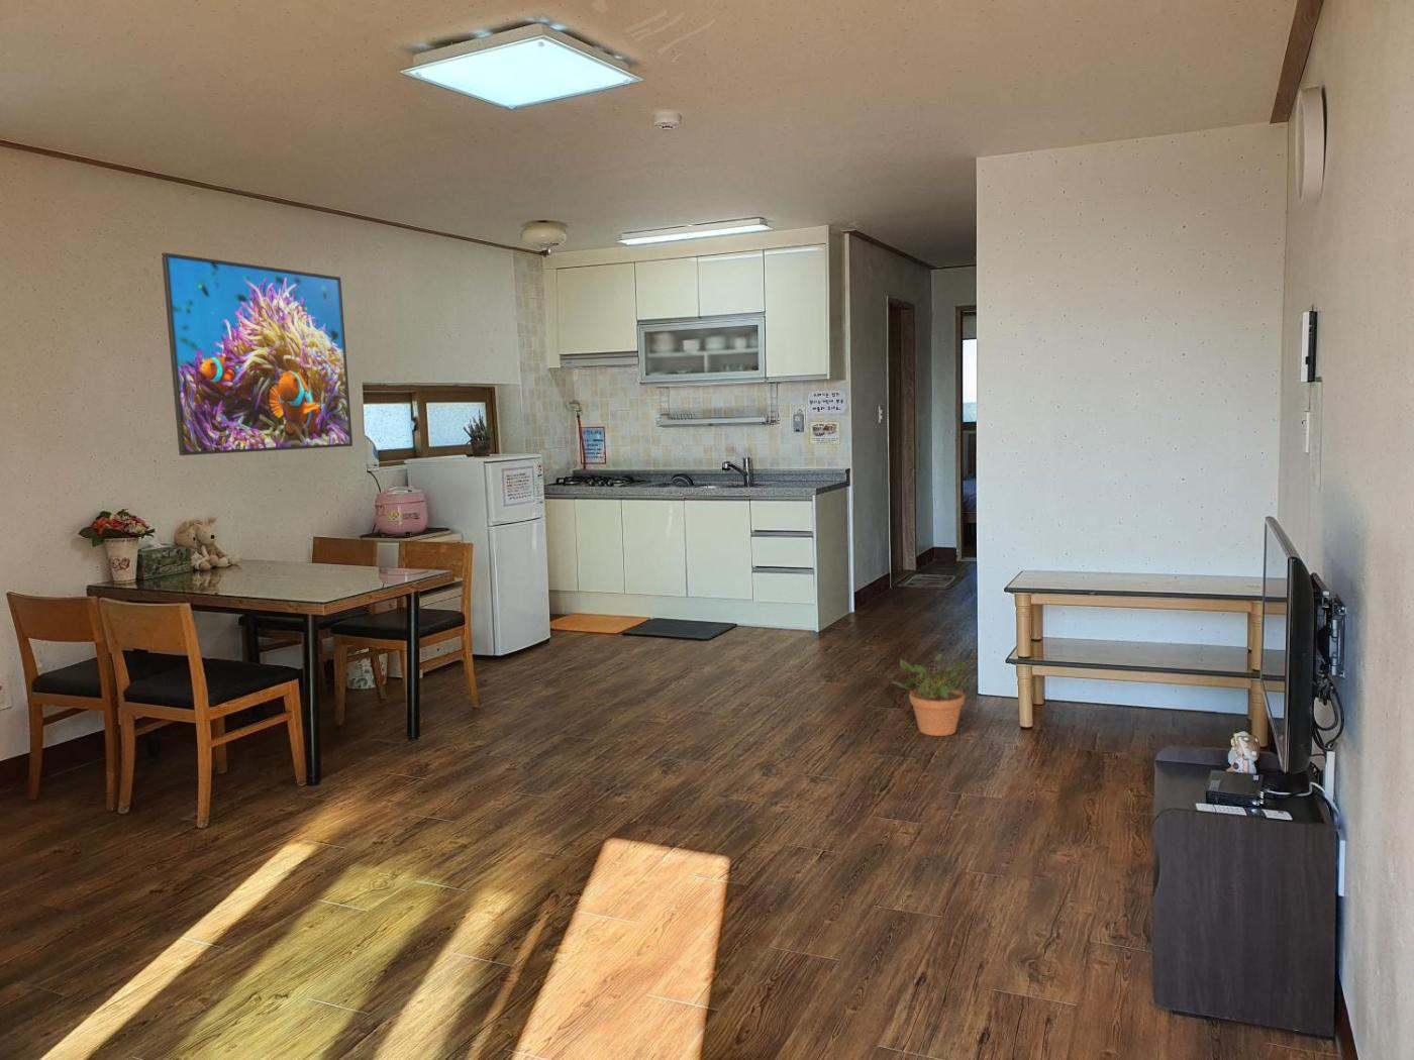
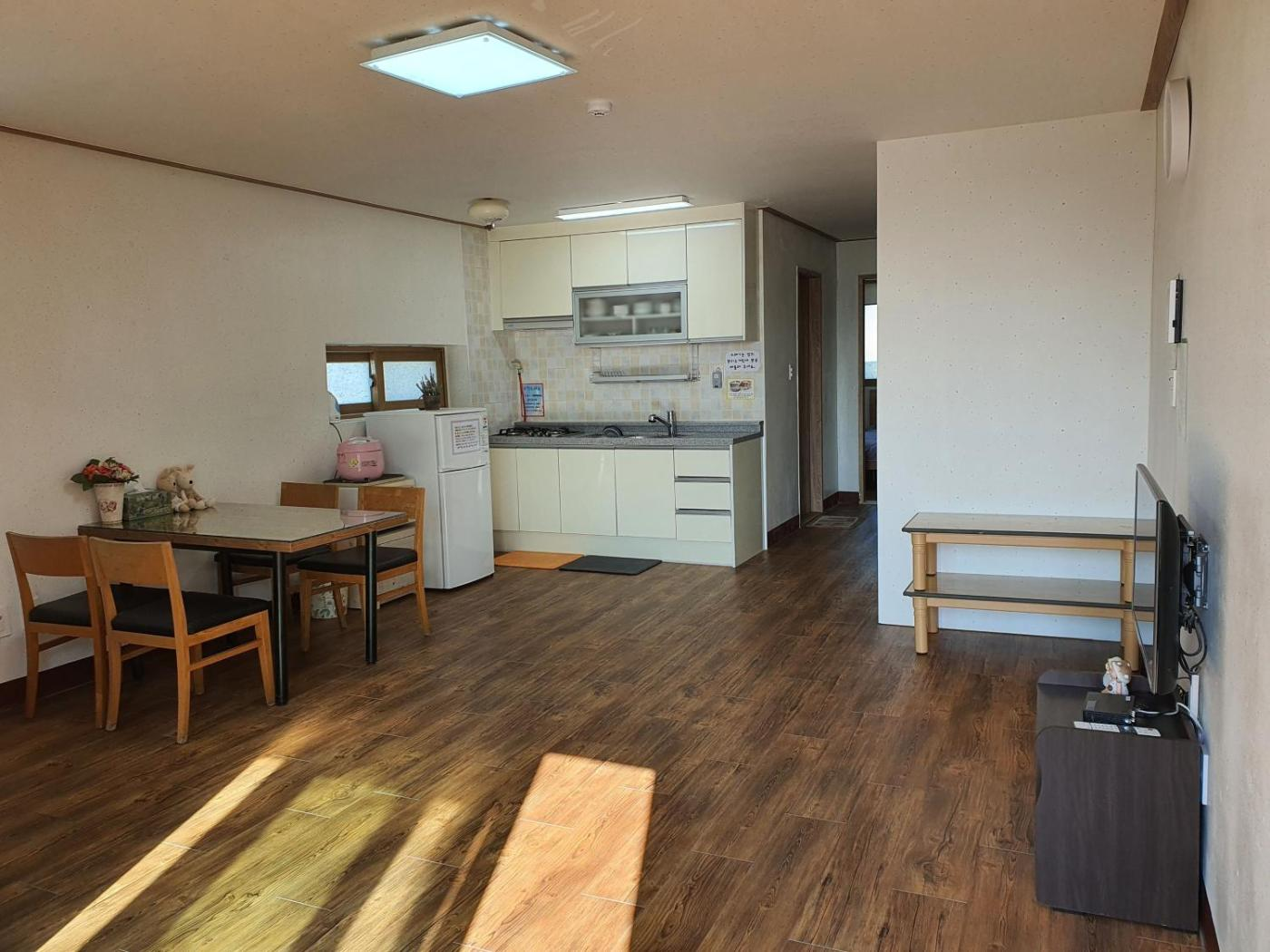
- potted plant [890,652,975,737]
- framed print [160,252,354,457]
